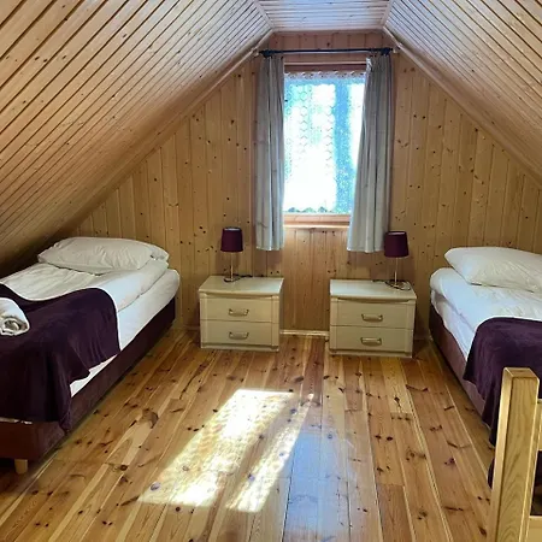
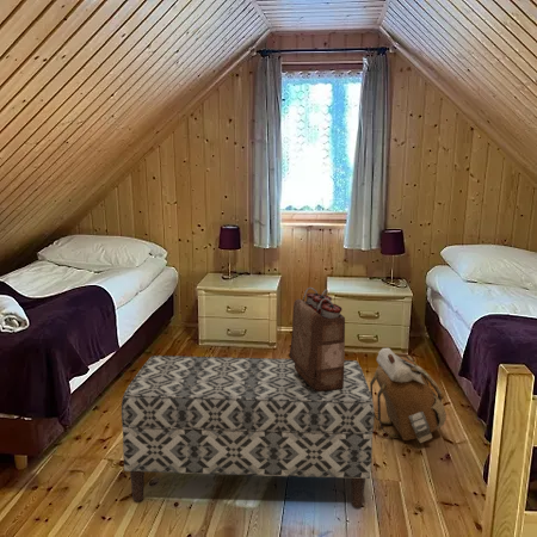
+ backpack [288,286,346,391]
+ backpack [369,347,448,444]
+ bench [121,354,376,510]
